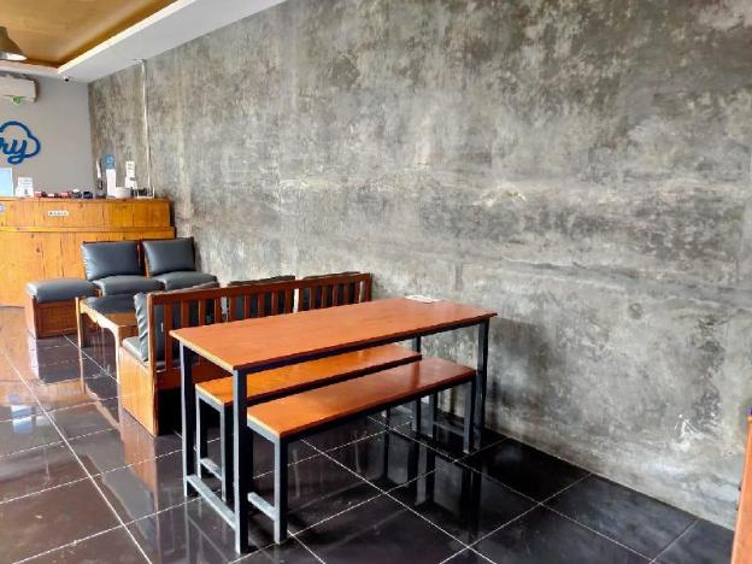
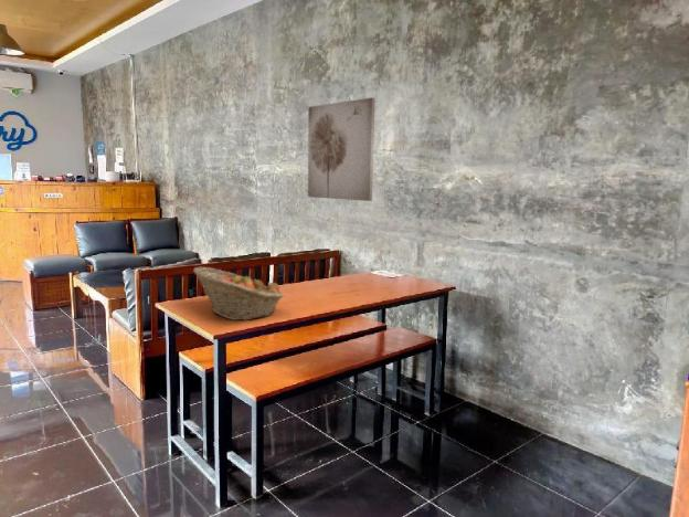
+ fruit basket [192,266,286,321]
+ wall art [307,96,375,202]
